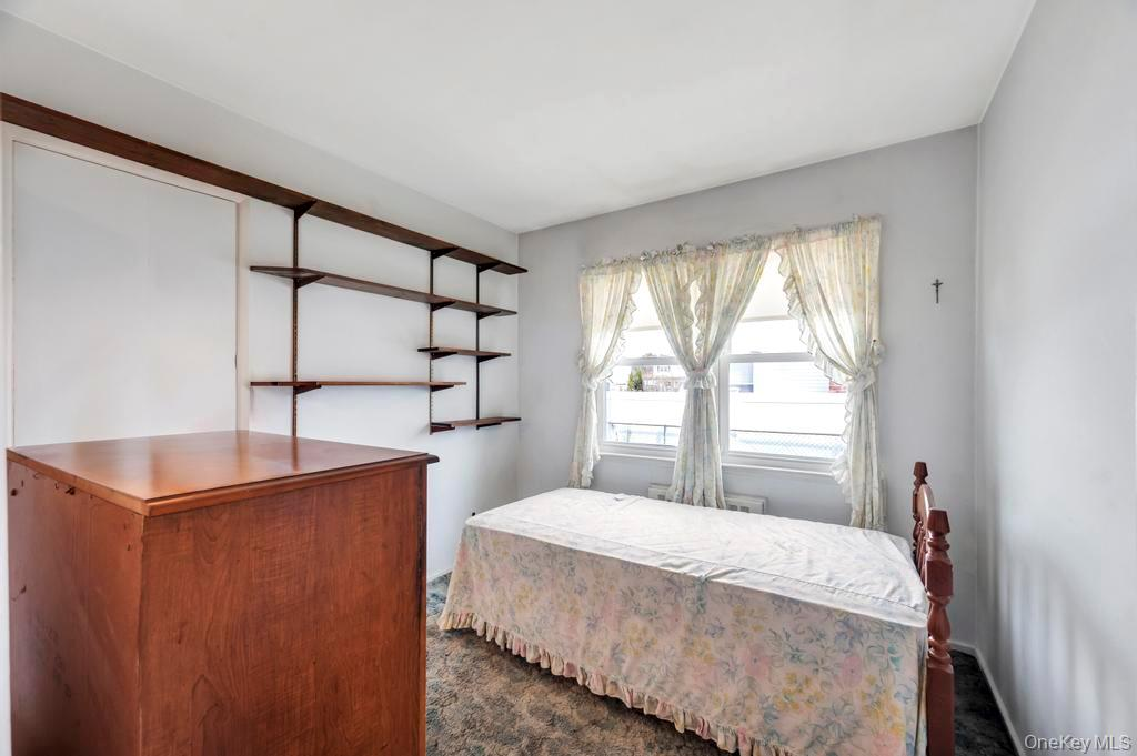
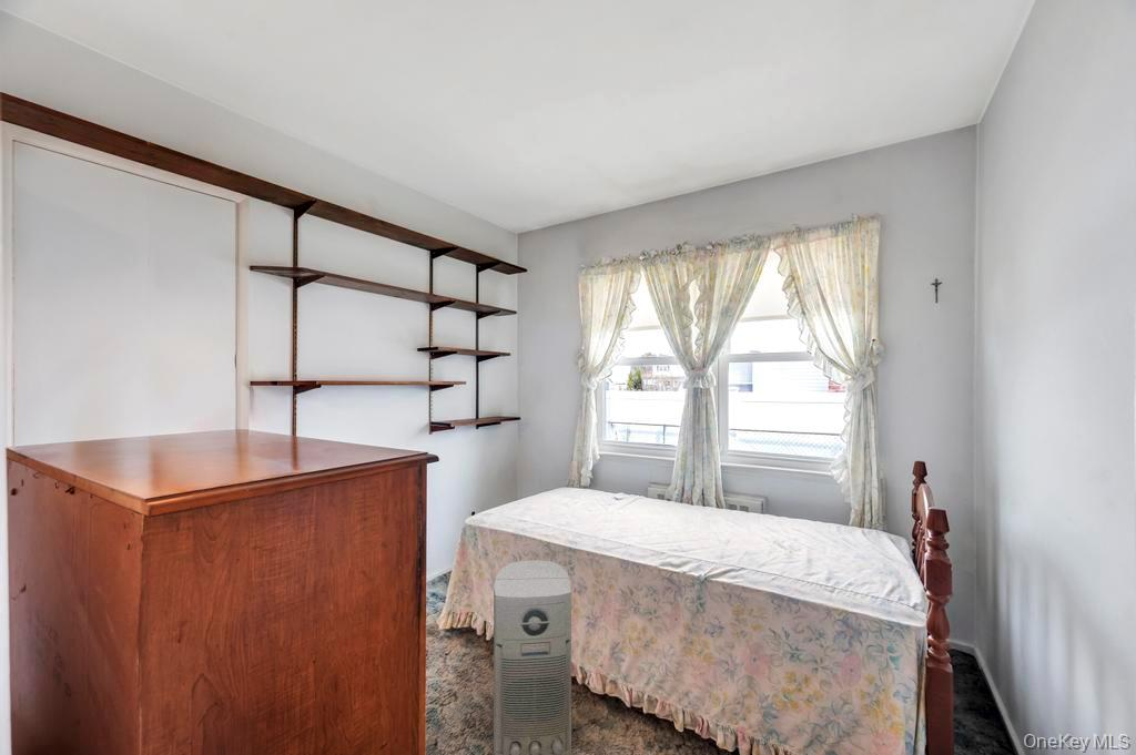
+ air purifier [493,559,572,755]
